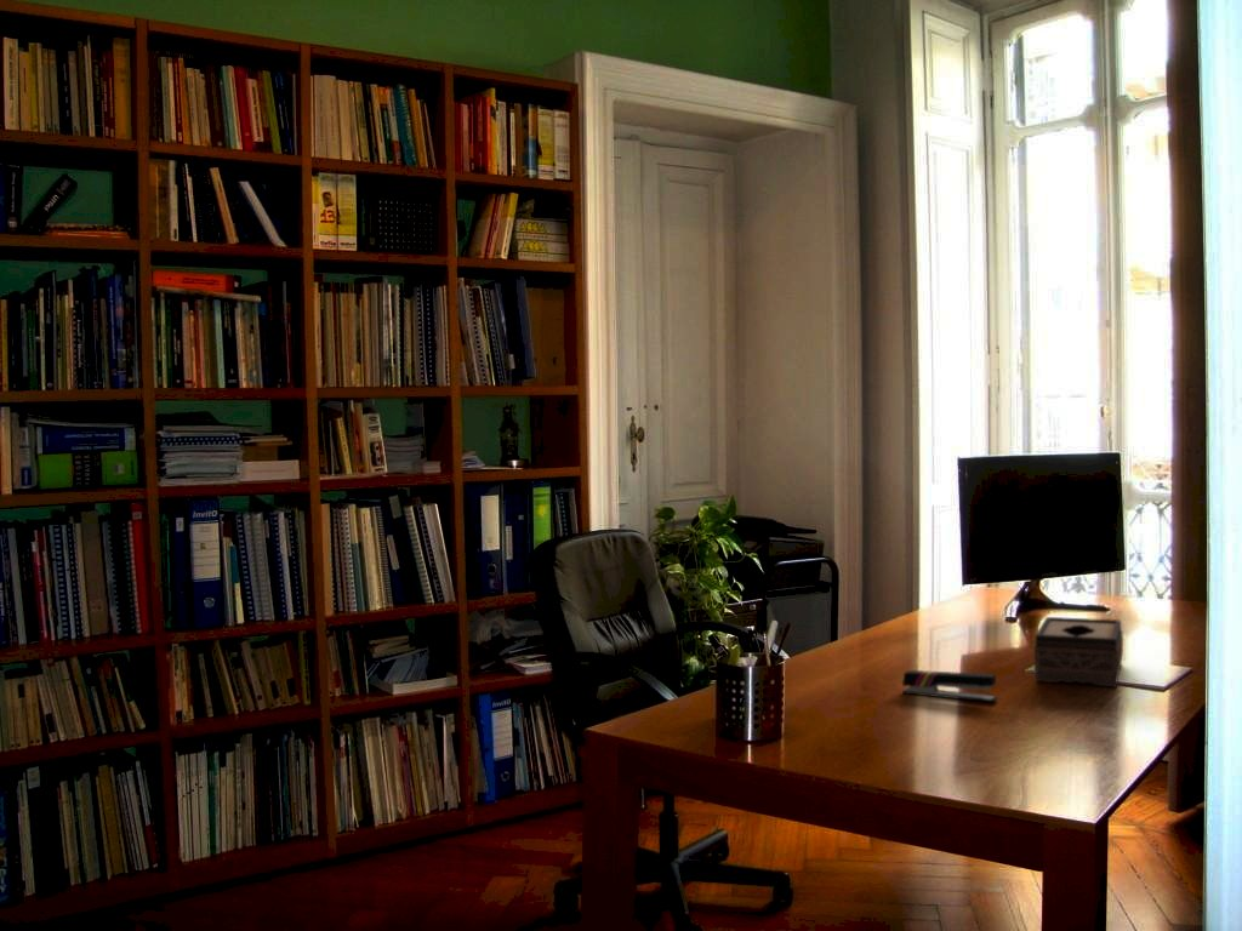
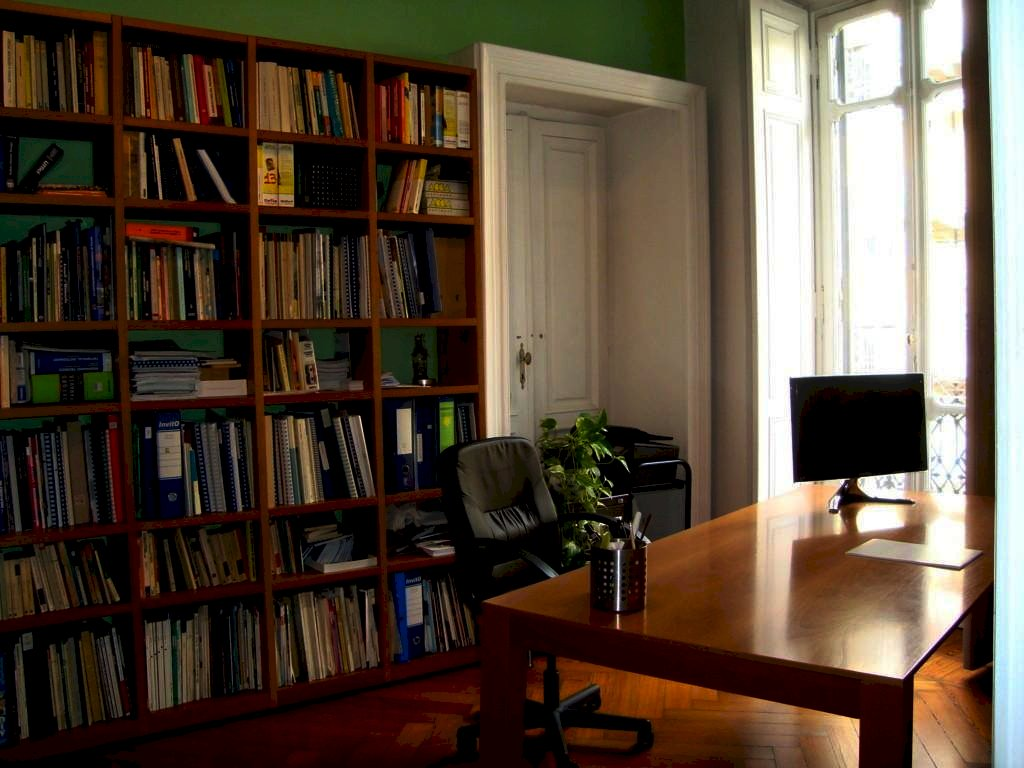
- tissue box [1033,616,1123,687]
- stapler [901,669,998,703]
